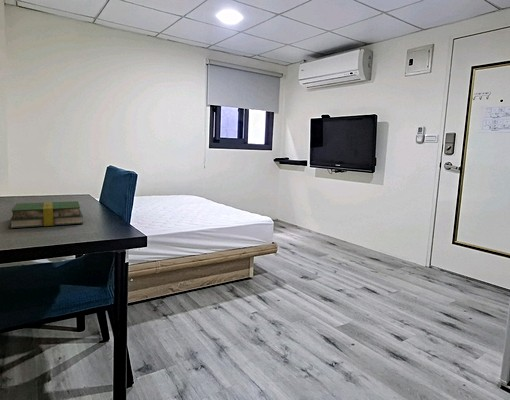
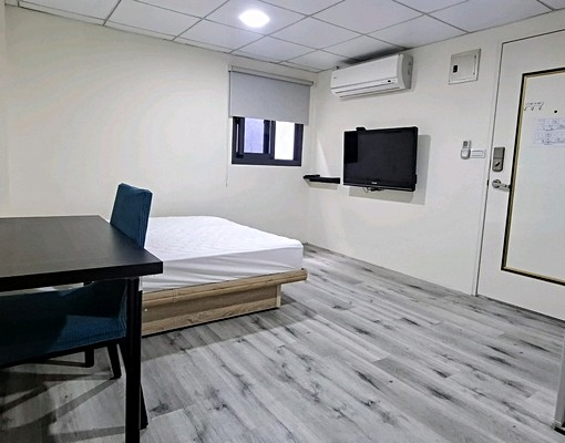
- book [9,200,84,229]
